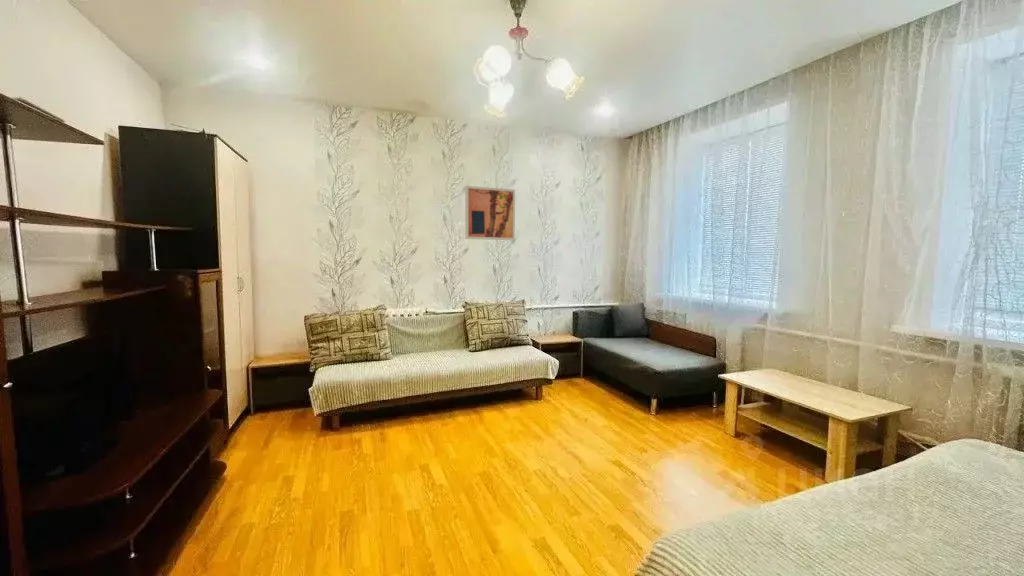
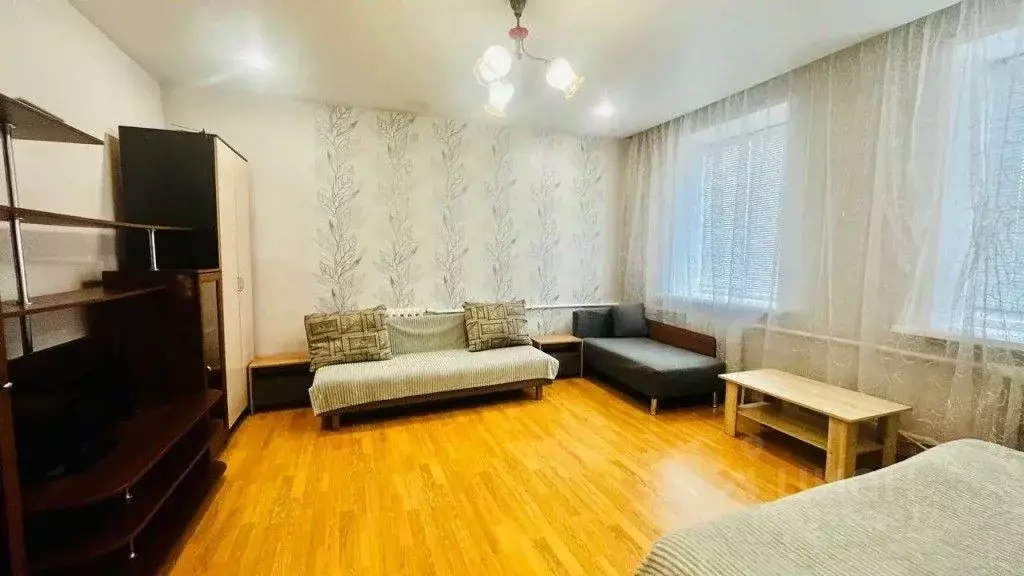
- wall art [464,185,516,241]
